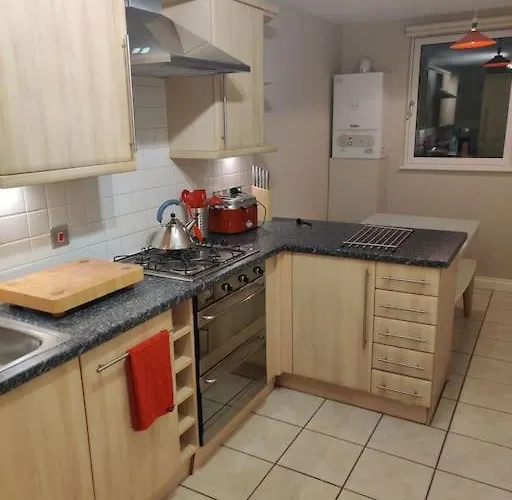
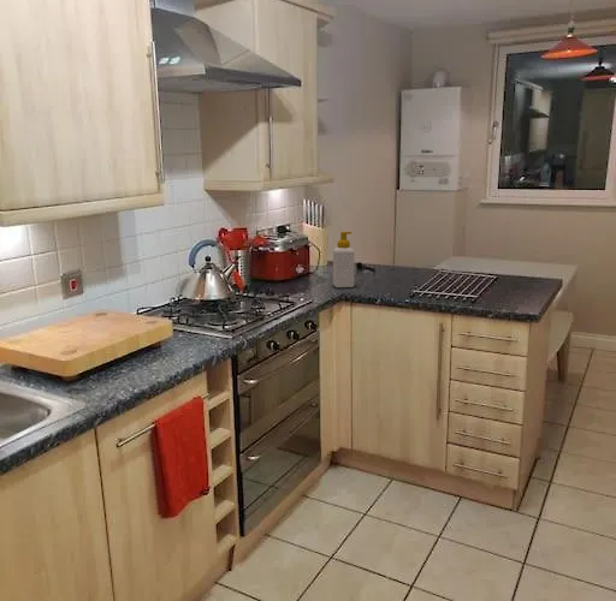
+ soap bottle [332,231,355,288]
